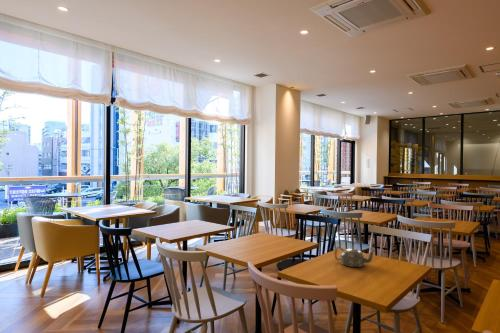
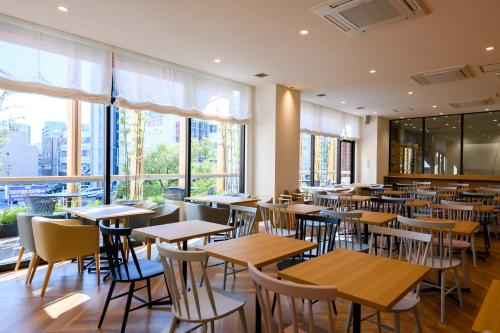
- teapot [334,246,377,268]
